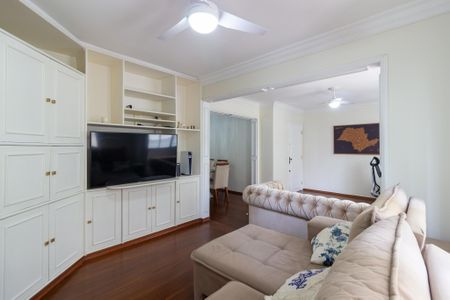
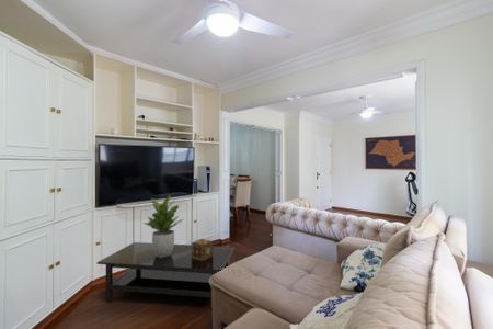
+ coffee table [96,241,236,311]
+ potted plant [142,195,185,258]
+ decorative box [191,238,214,261]
